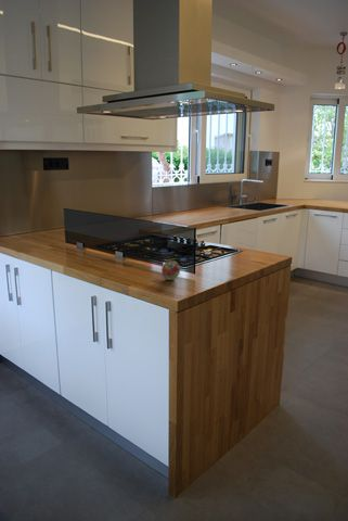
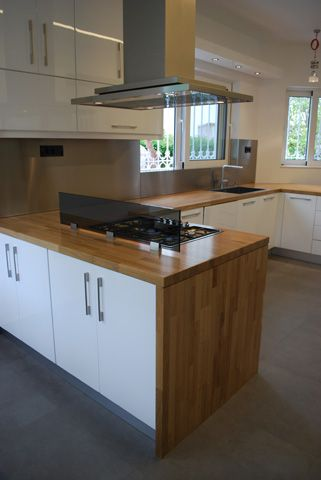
- fruit [160,259,181,281]
